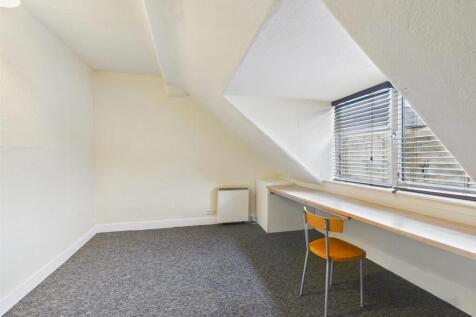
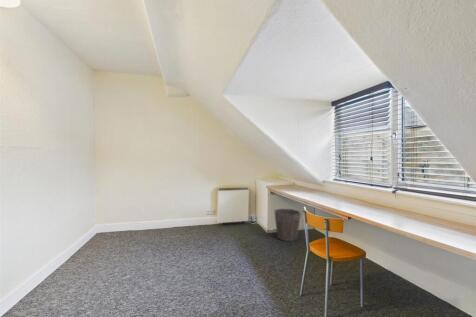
+ waste bin [273,208,302,242]
